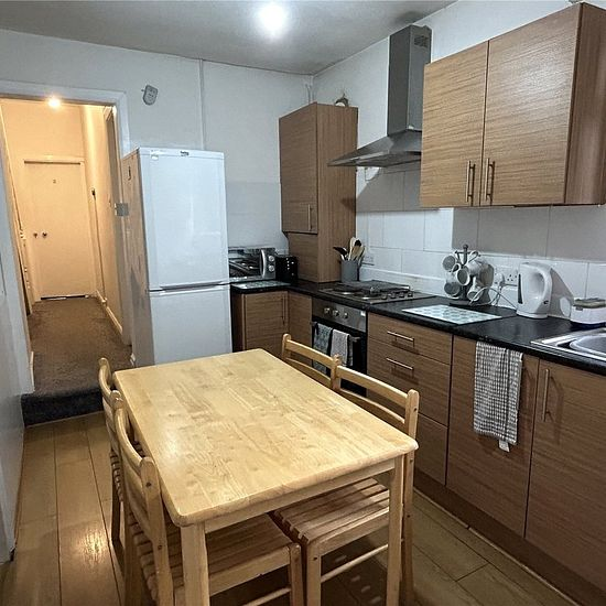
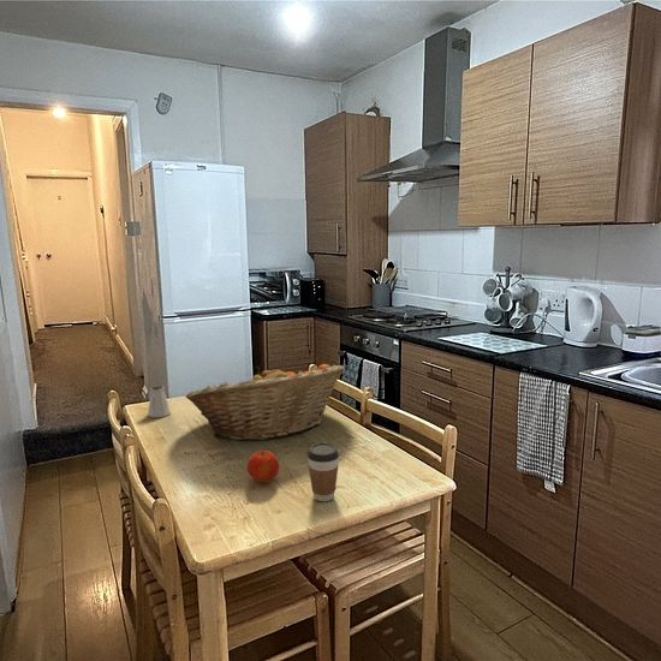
+ apple [246,449,280,484]
+ saltshaker [147,383,172,418]
+ fruit basket [185,363,346,441]
+ coffee cup [306,442,340,502]
